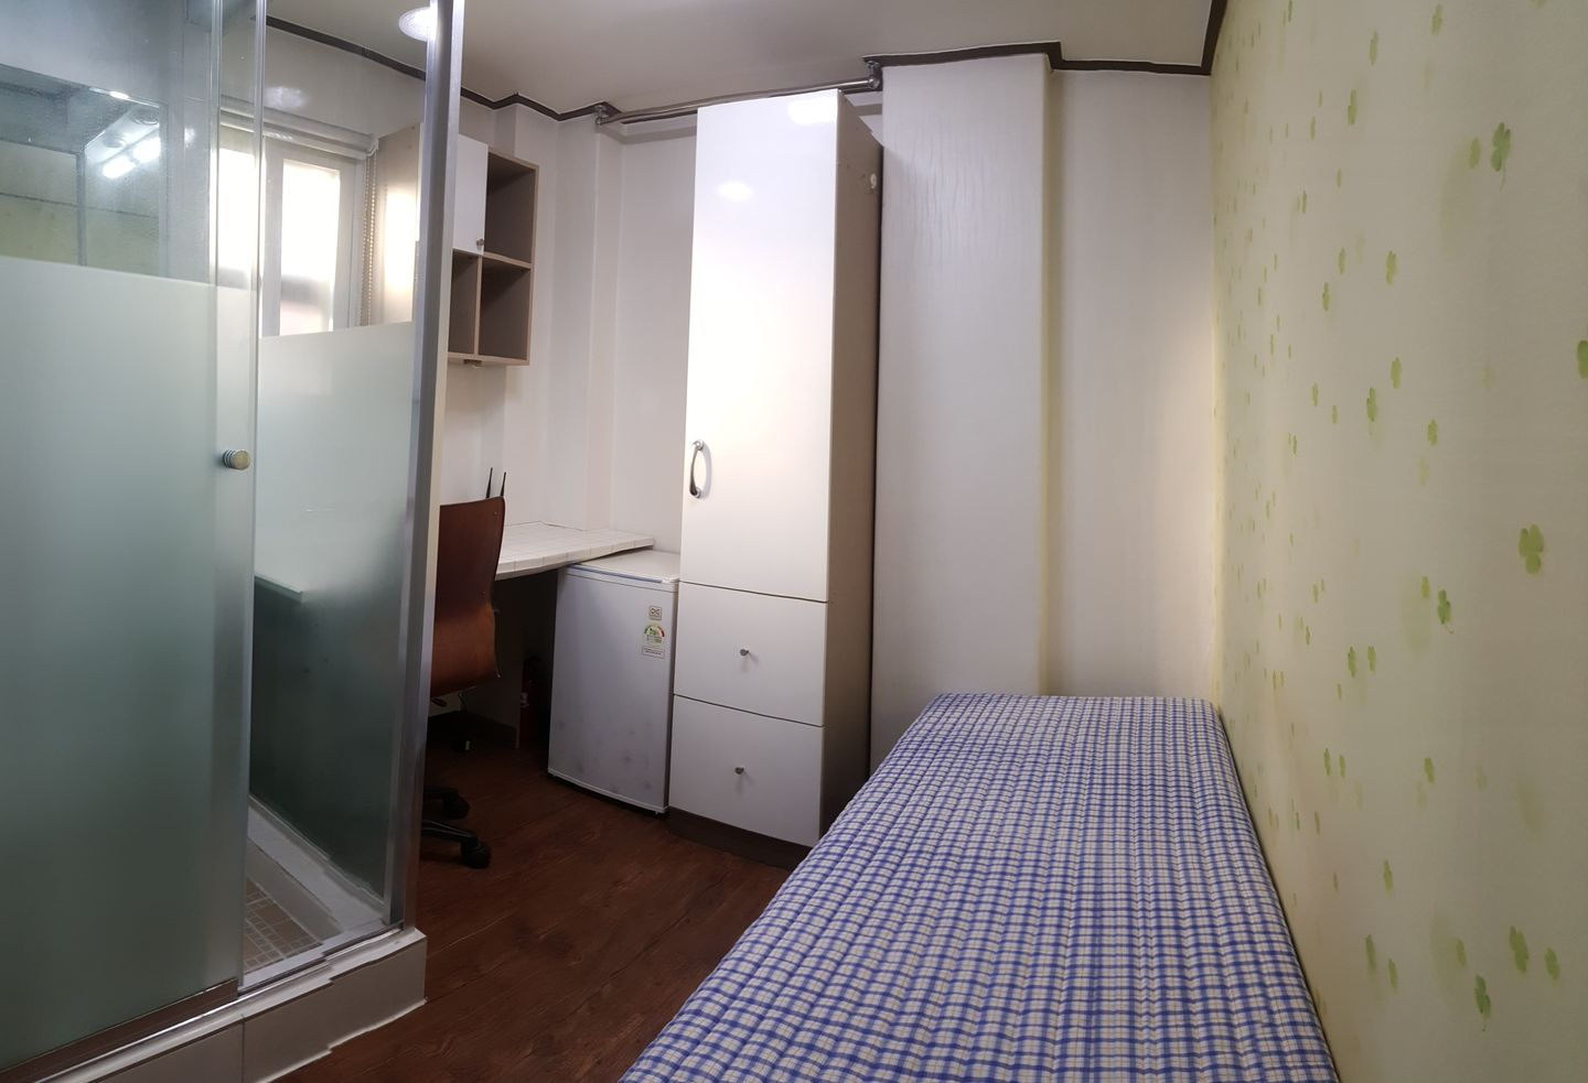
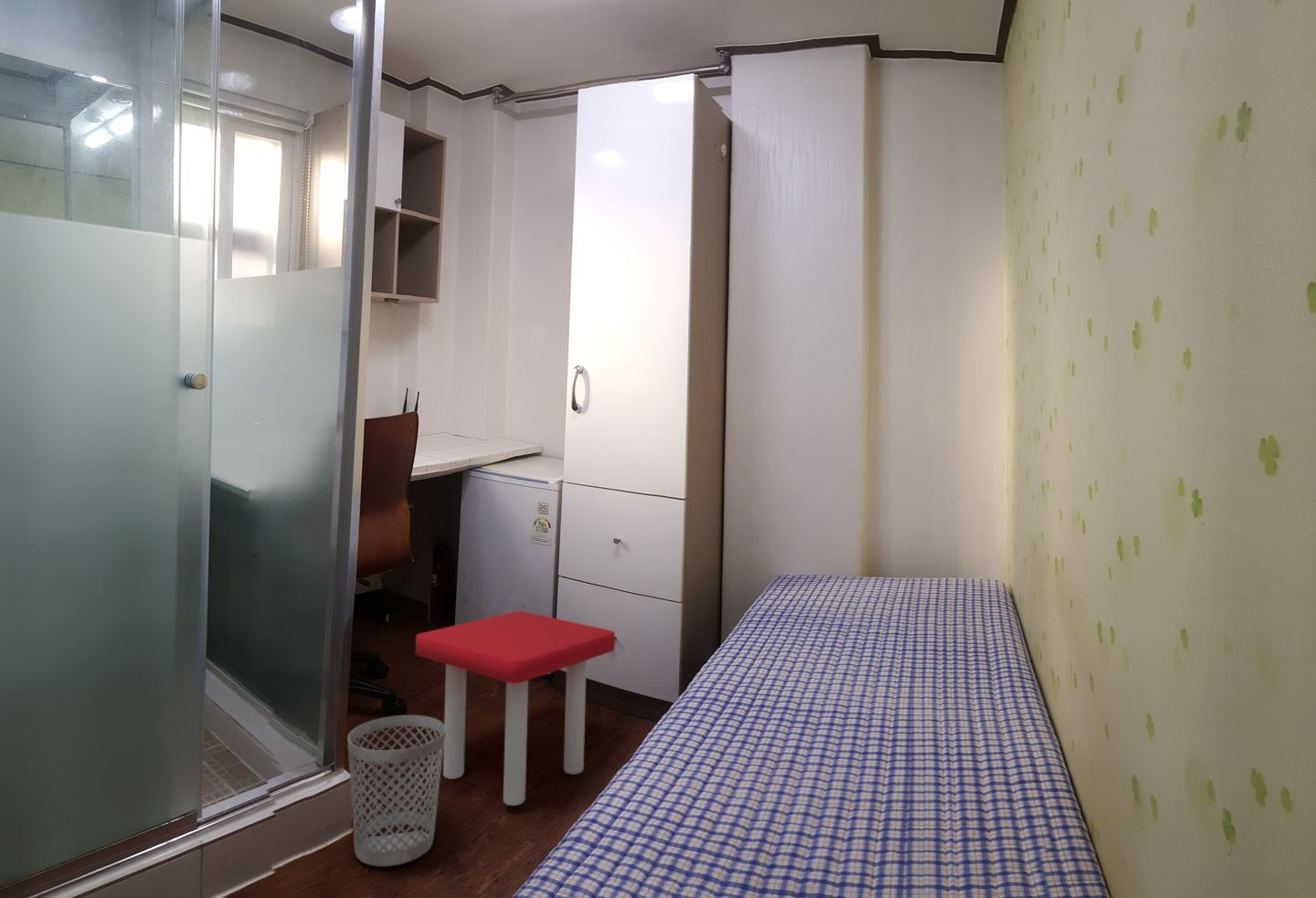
+ wastebasket [346,714,445,867]
+ stool [415,610,616,807]
